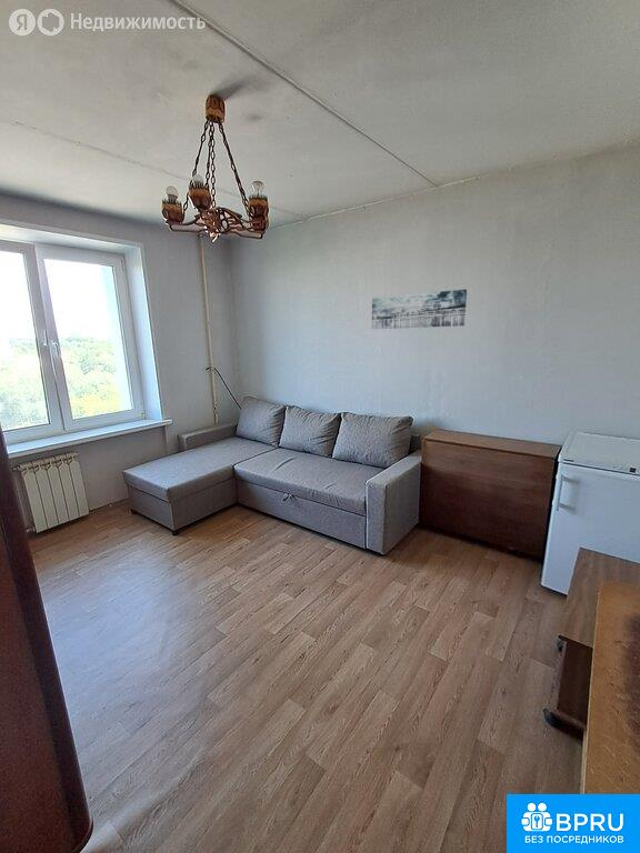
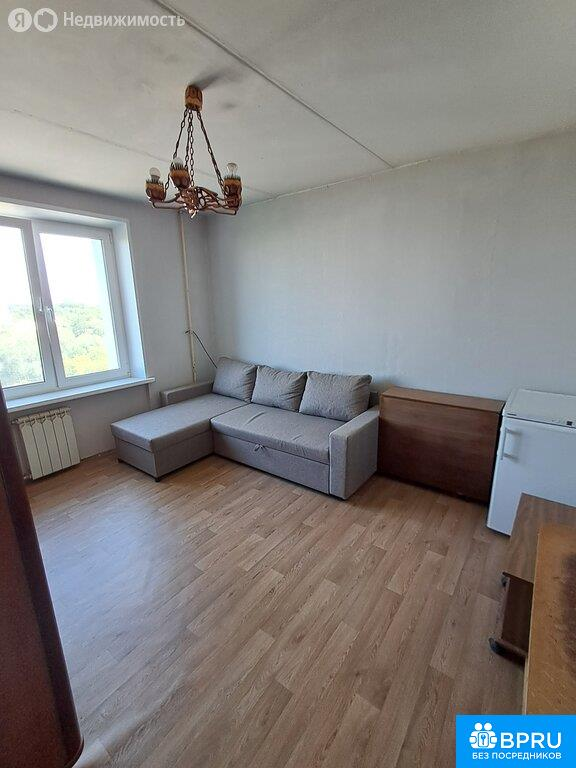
- wall art [371,288,468,330]
